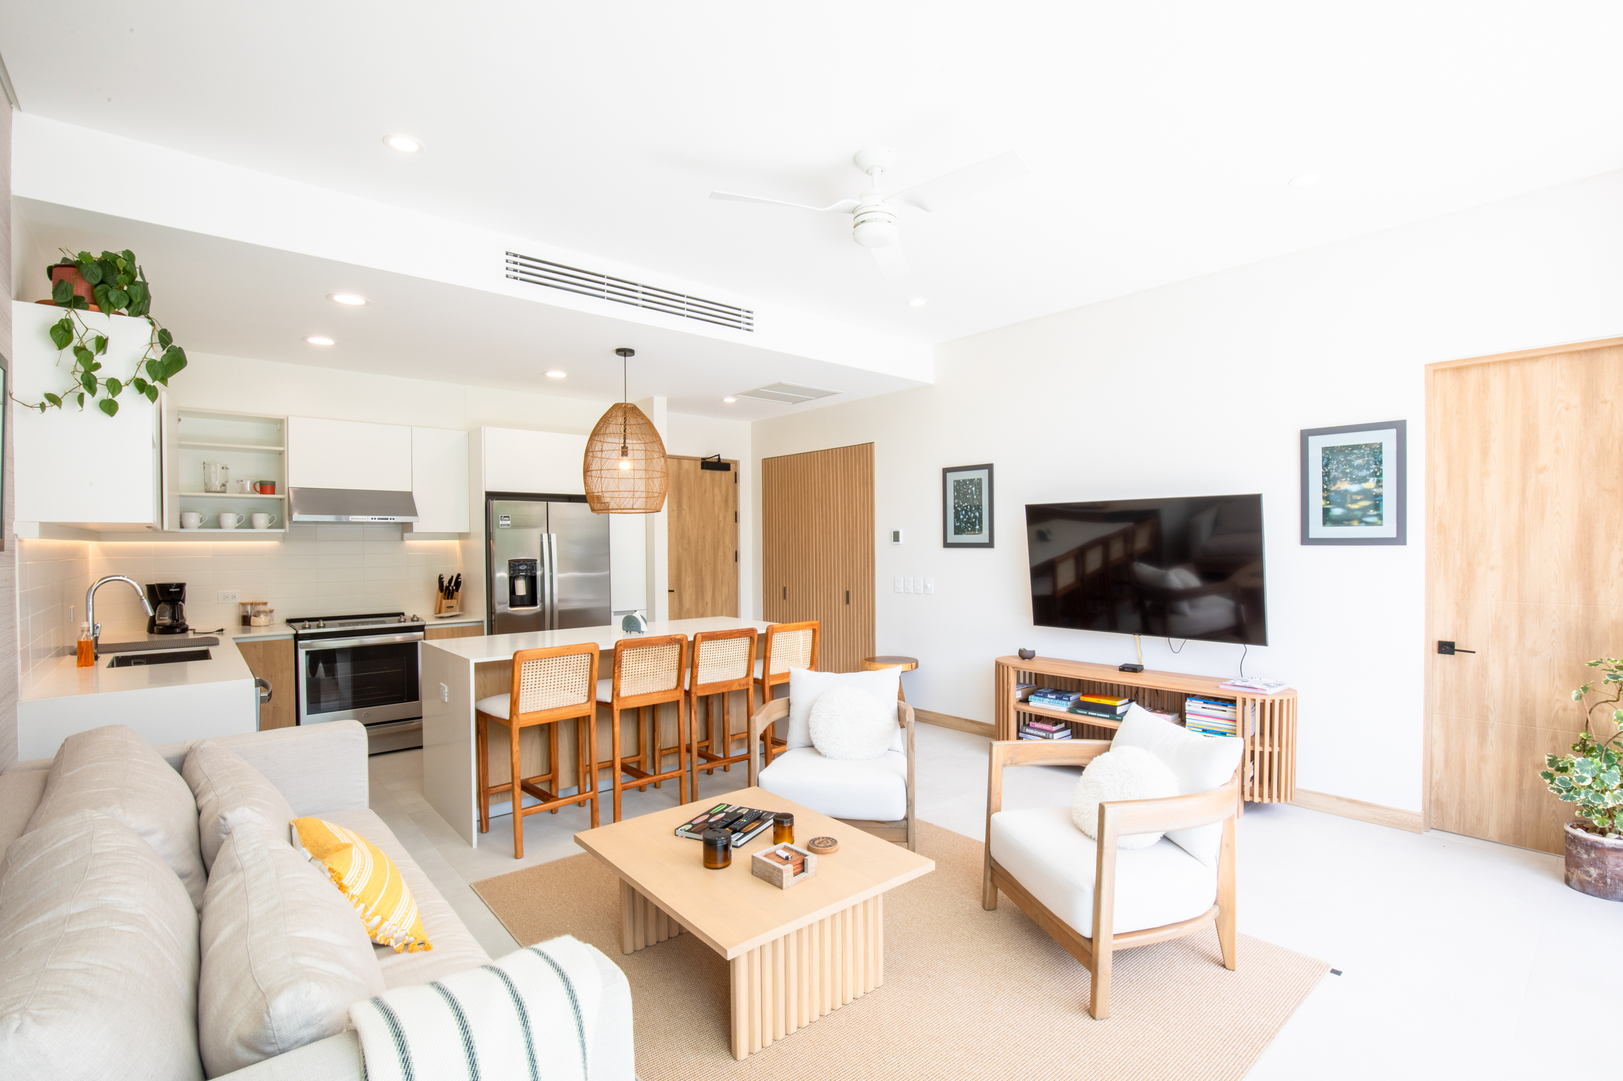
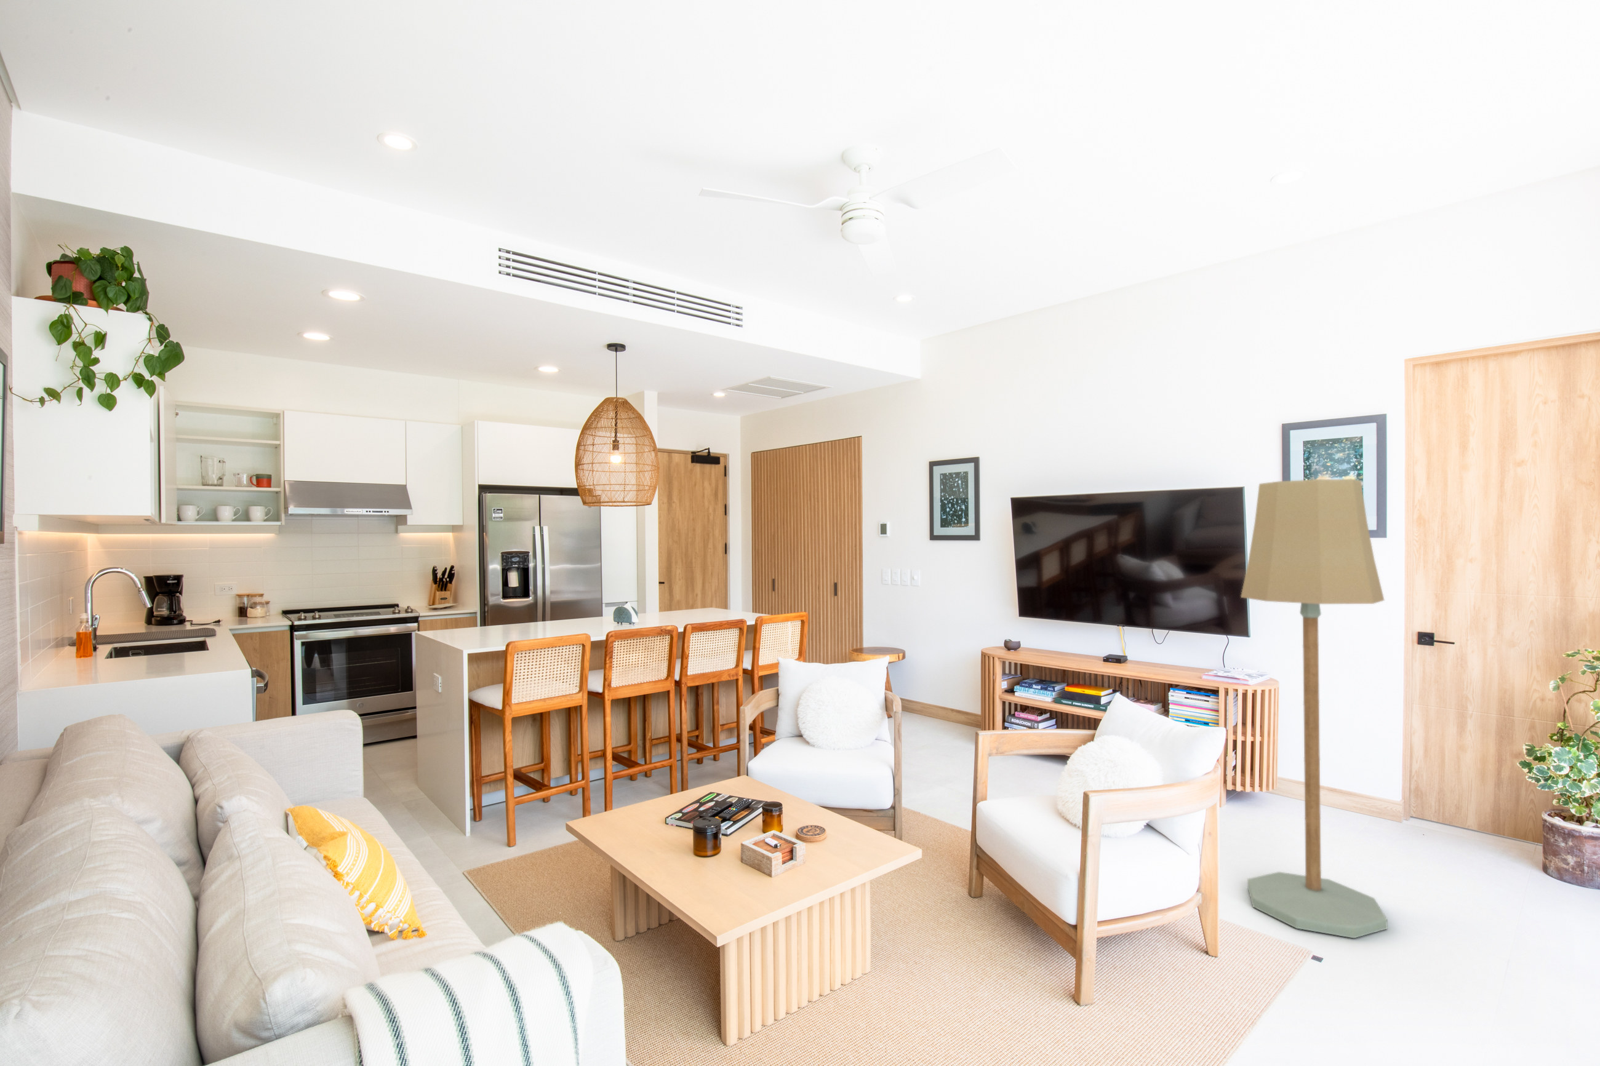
+ floor lamp [1240,478,1388,939]
